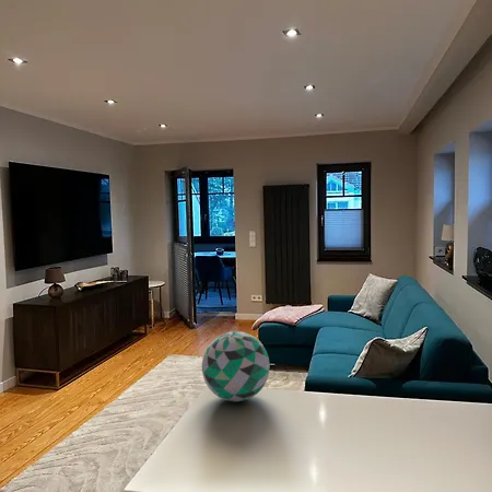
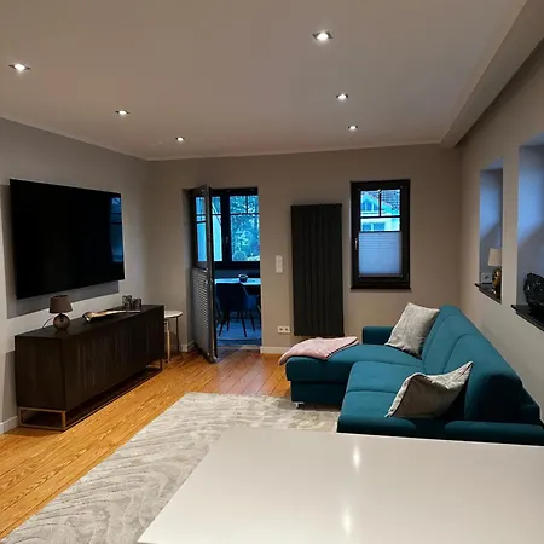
- decorative ball [201,330,271,402]
